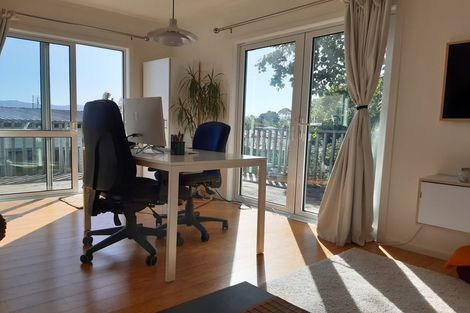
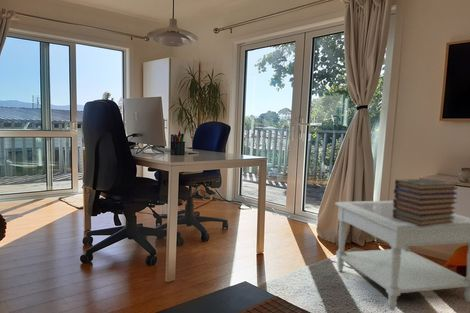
+ side table [334,200,470,312]
+ book stack [392,178,459,226]
